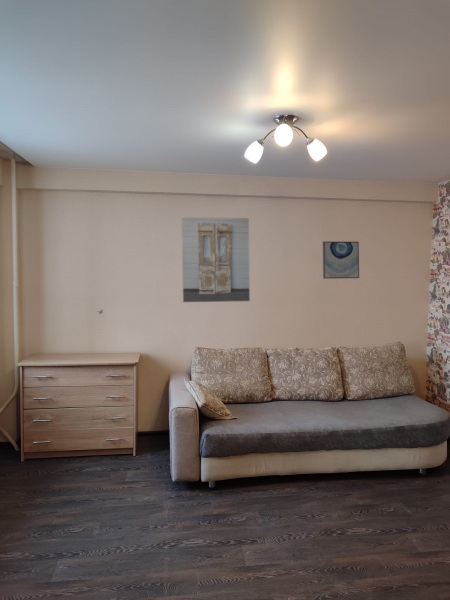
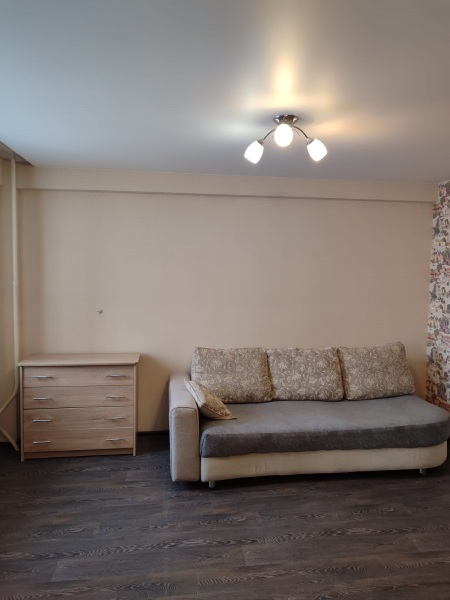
- wall art [322,240,360,280]
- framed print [181,216,251,304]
